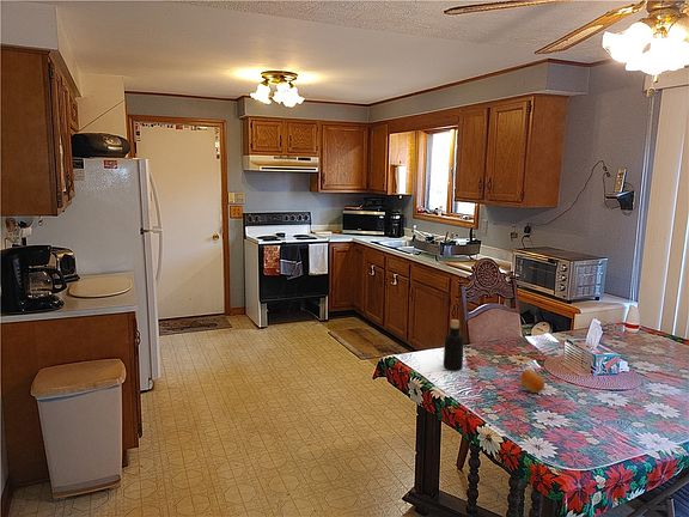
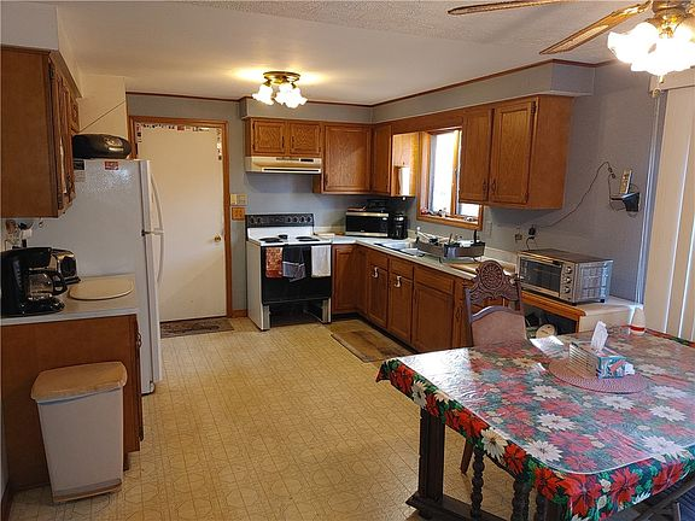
- bottle [443,318,465,371]
- fruit [519,369,545,394]
